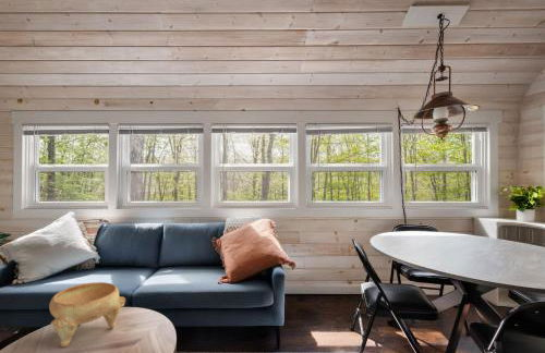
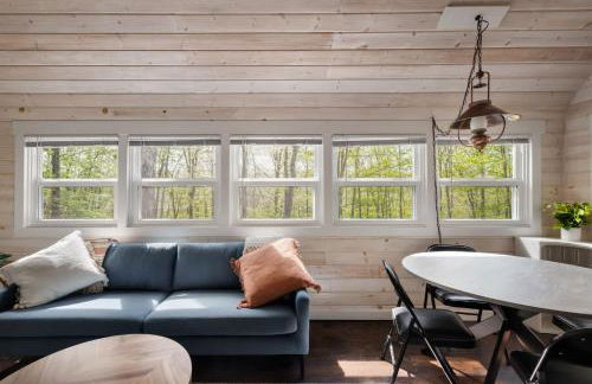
- decorative bowl [48,281,126,348]
